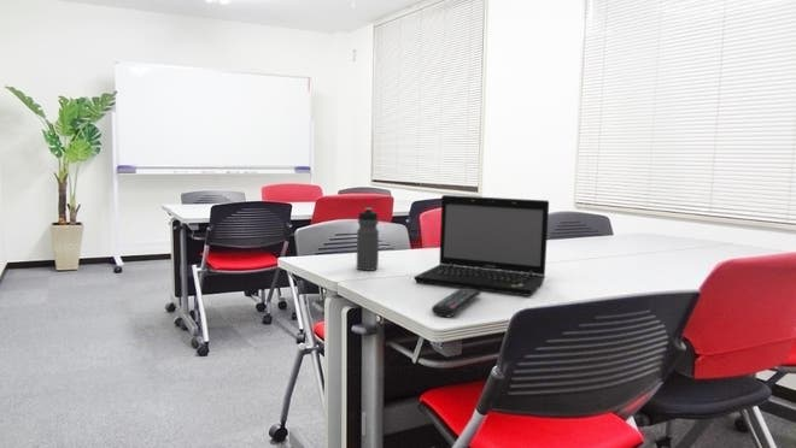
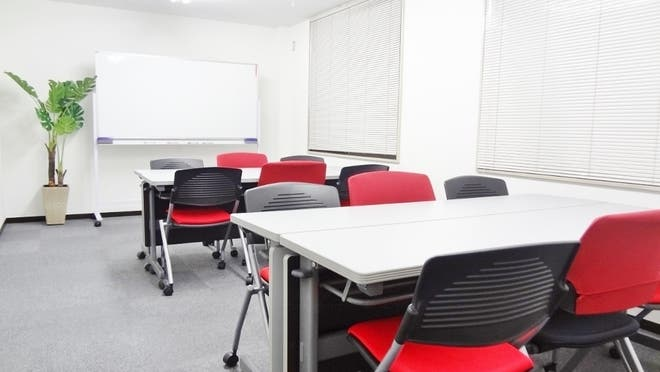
- remote control [431,288,482,318]
- water bottle [356,207,380,272]
- laptop [412,194,550,297]
